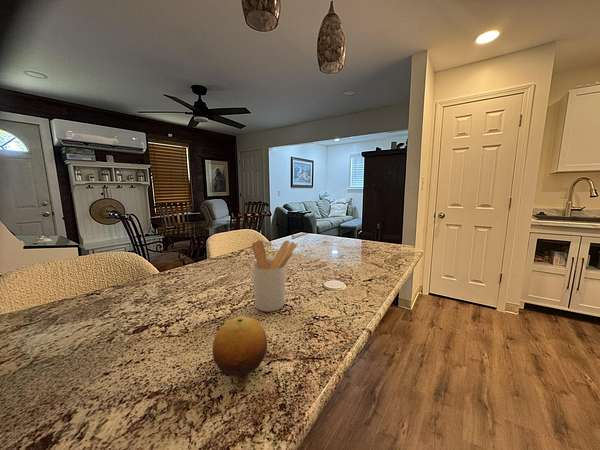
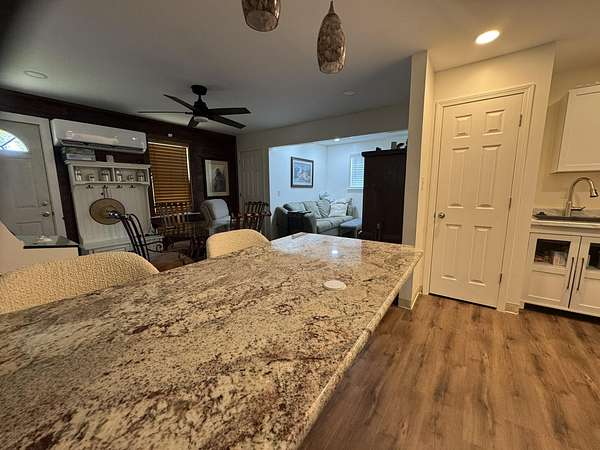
- utensil holder [250,240,298,312]
- fruit [211,316,268,378]
